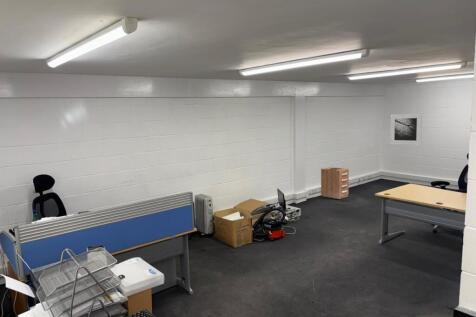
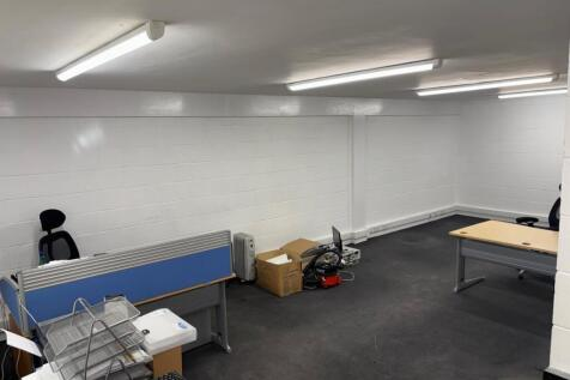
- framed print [389,112,423,146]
- filing cabinet [320,166,350,200]
